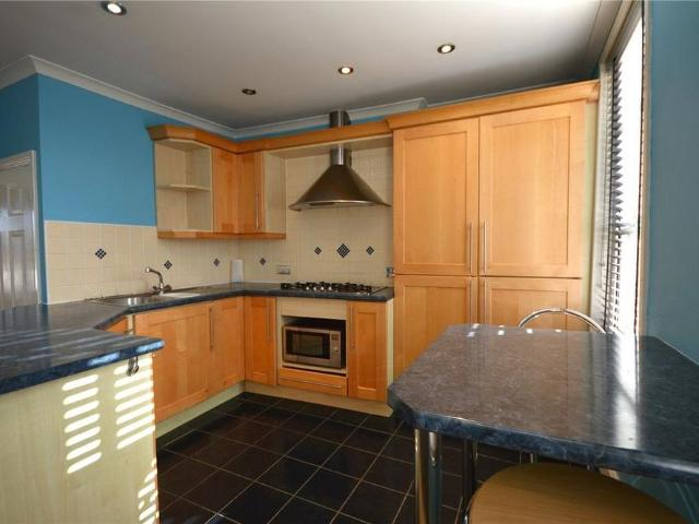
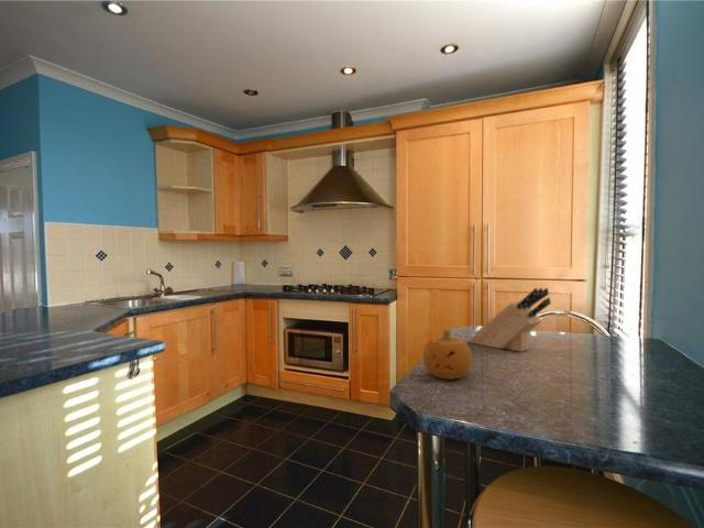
+ fruit [422,328,473,381]
+ knife block [468,287,552,353]
